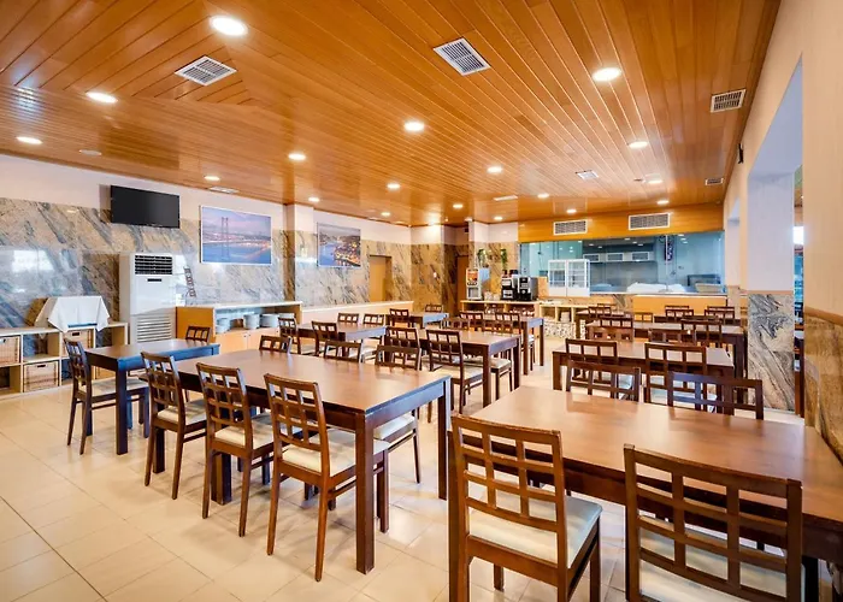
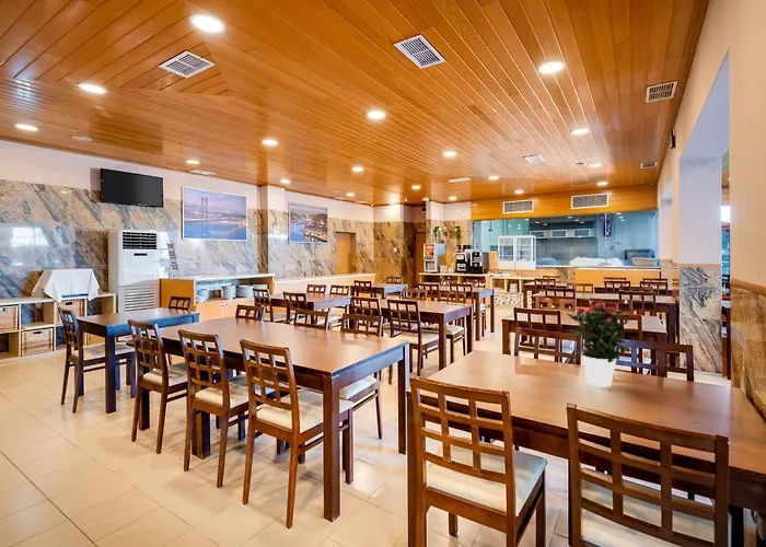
+ potted flower [565,301,632,388]
